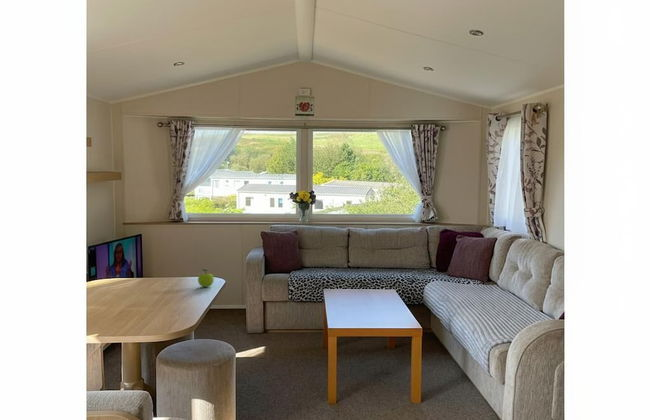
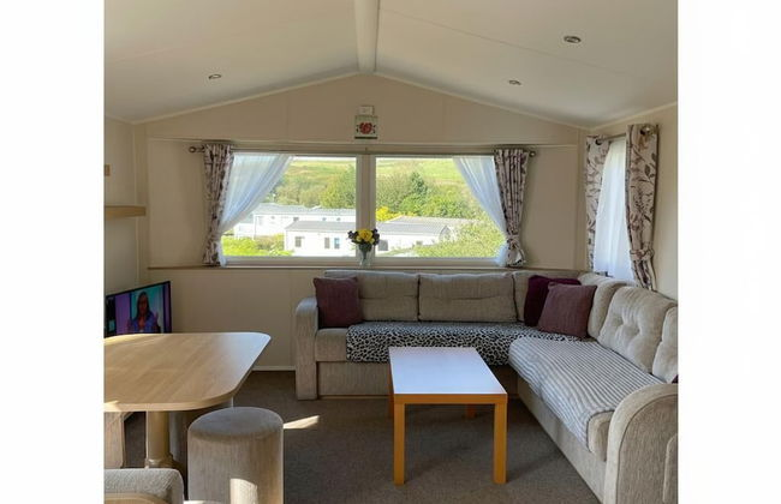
- fruit [197,268,215,288]
